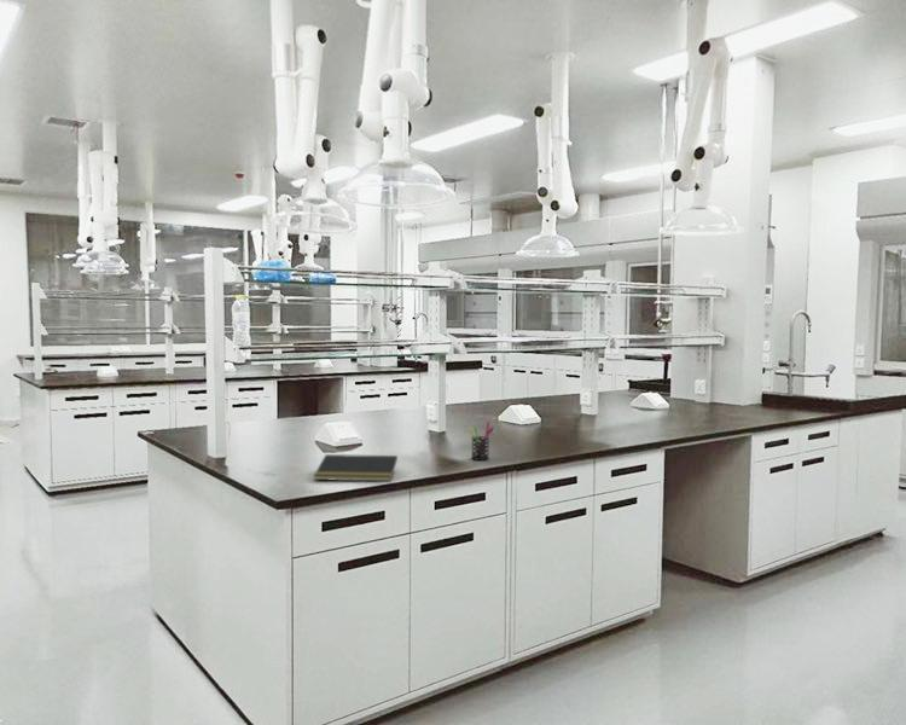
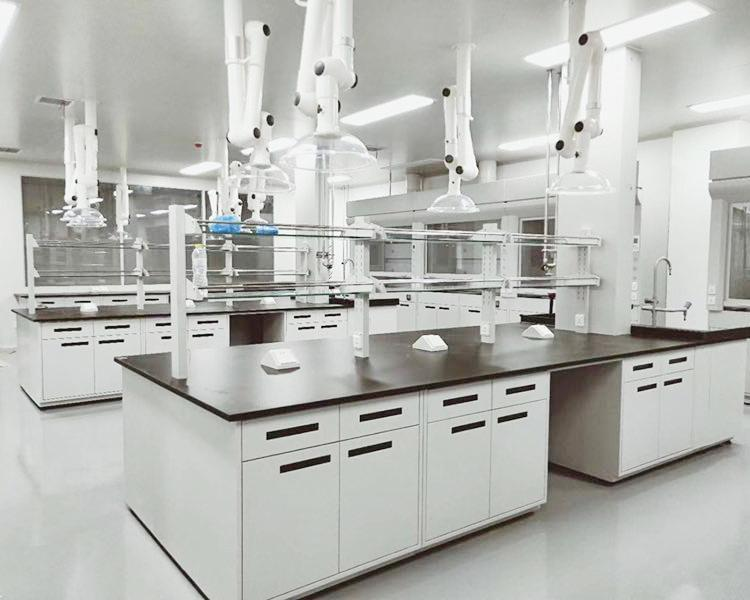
- pen holder [467,420,495,462]
- notepad [313,453,399,482]
